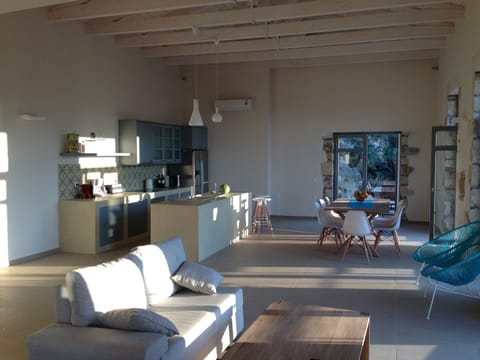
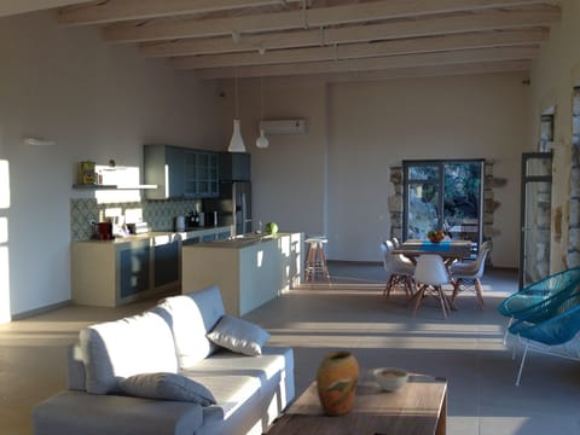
+ bowl [372,366,410,393]
+ vase [315,350,360,417]
